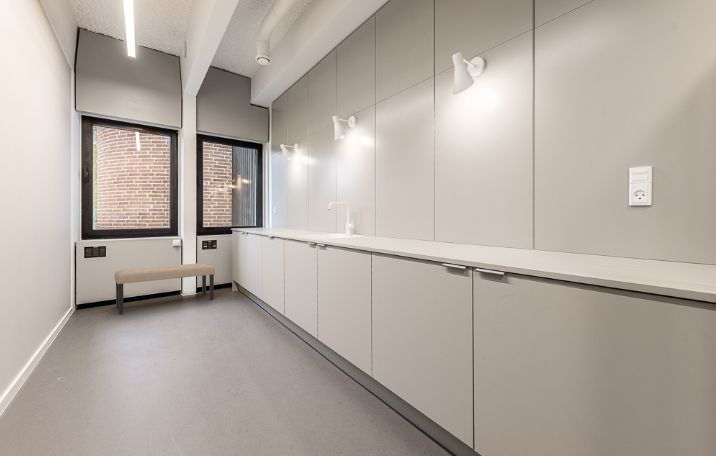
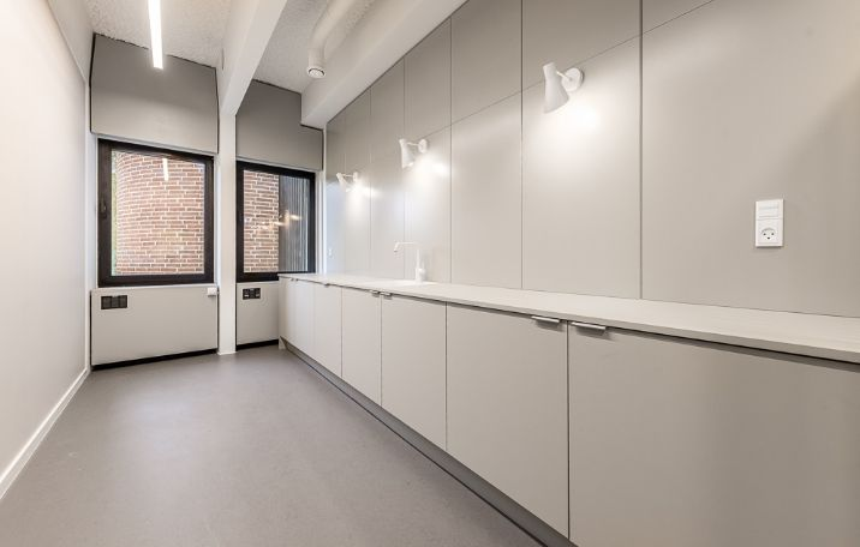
- bench [114,262,216,314]
